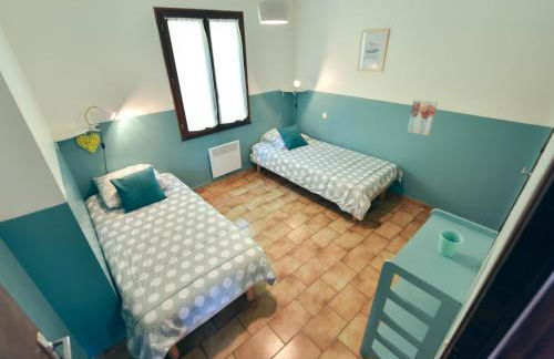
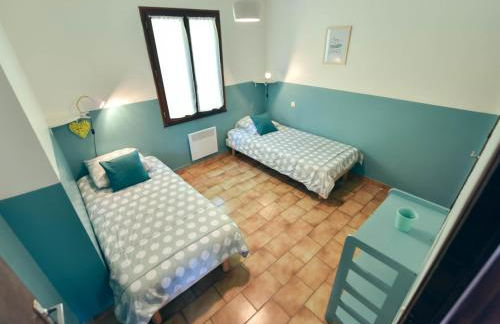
- wall art [406,99,439,136]
